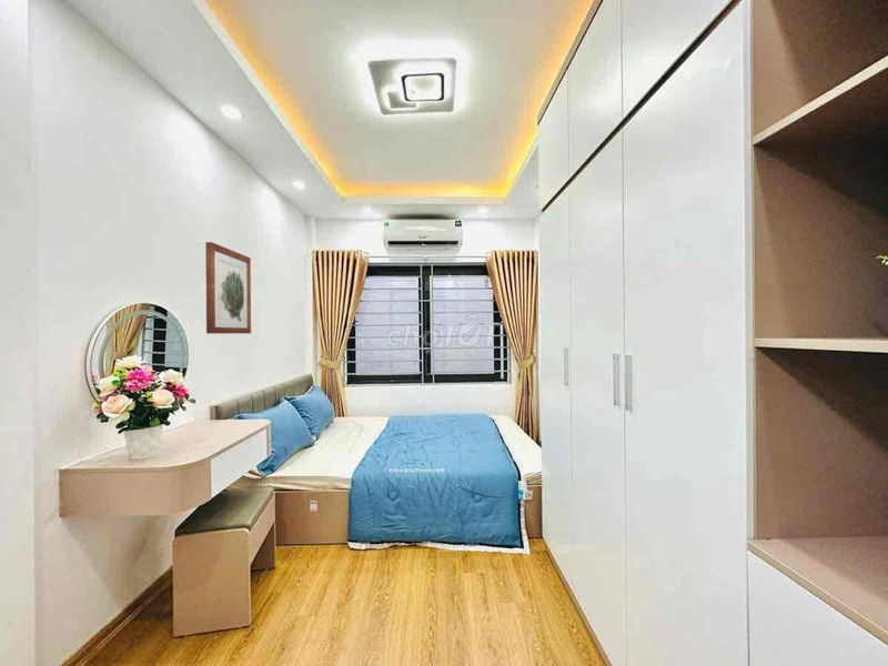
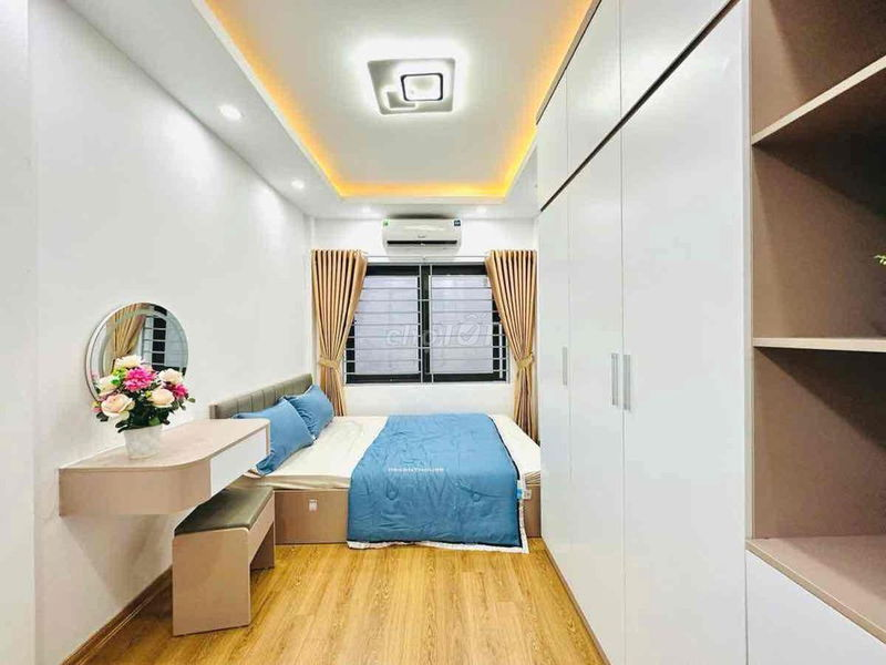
- wall art [204,241,252,334]
